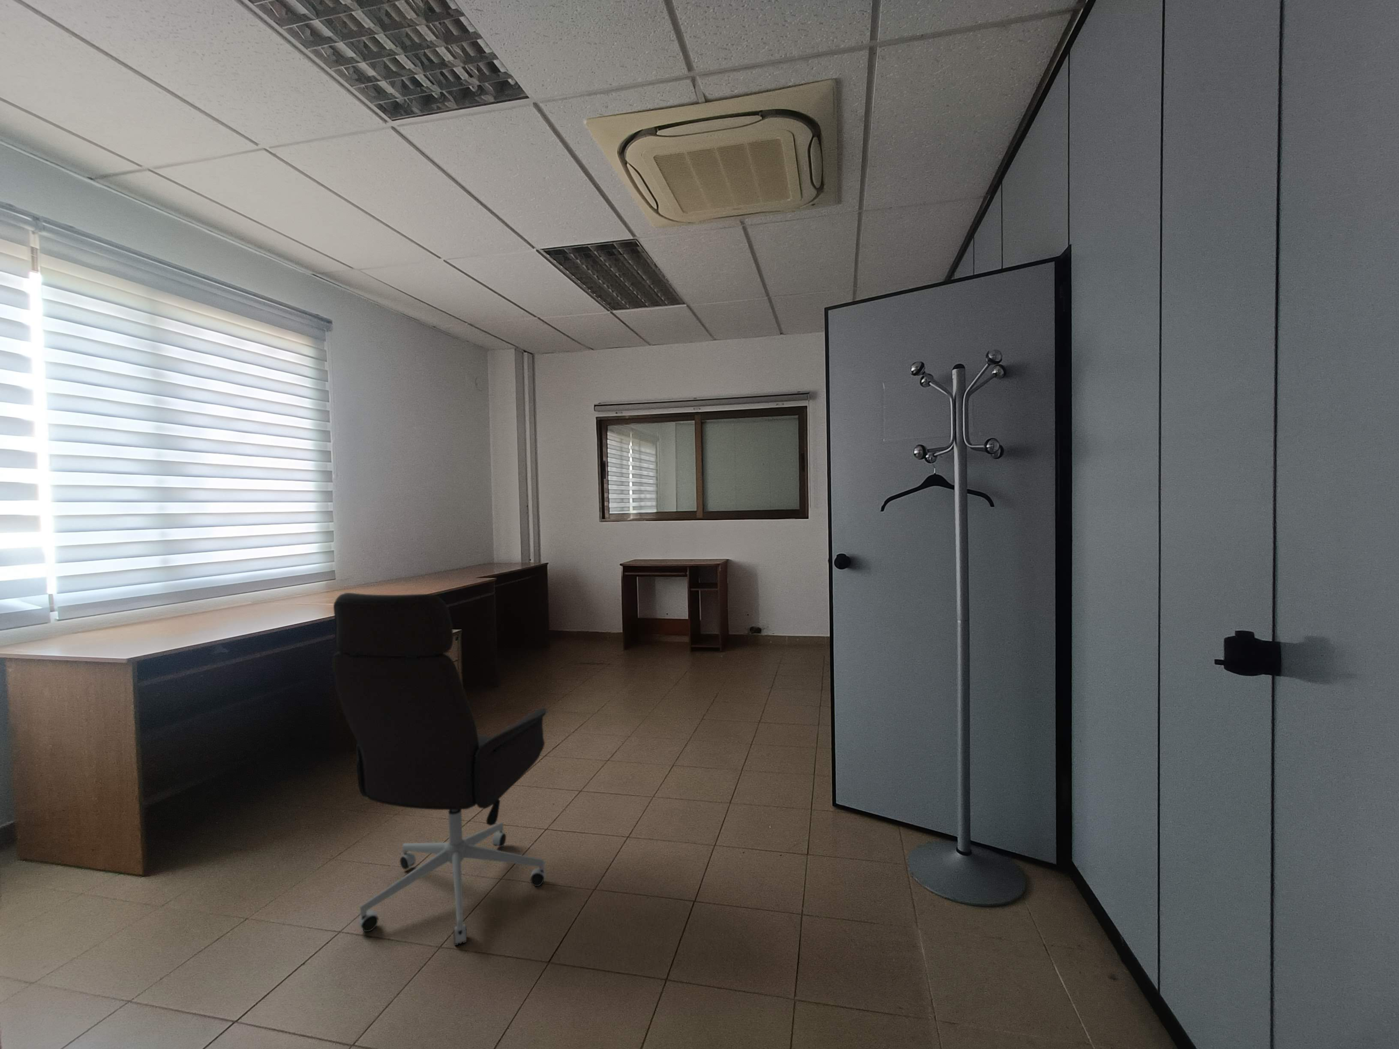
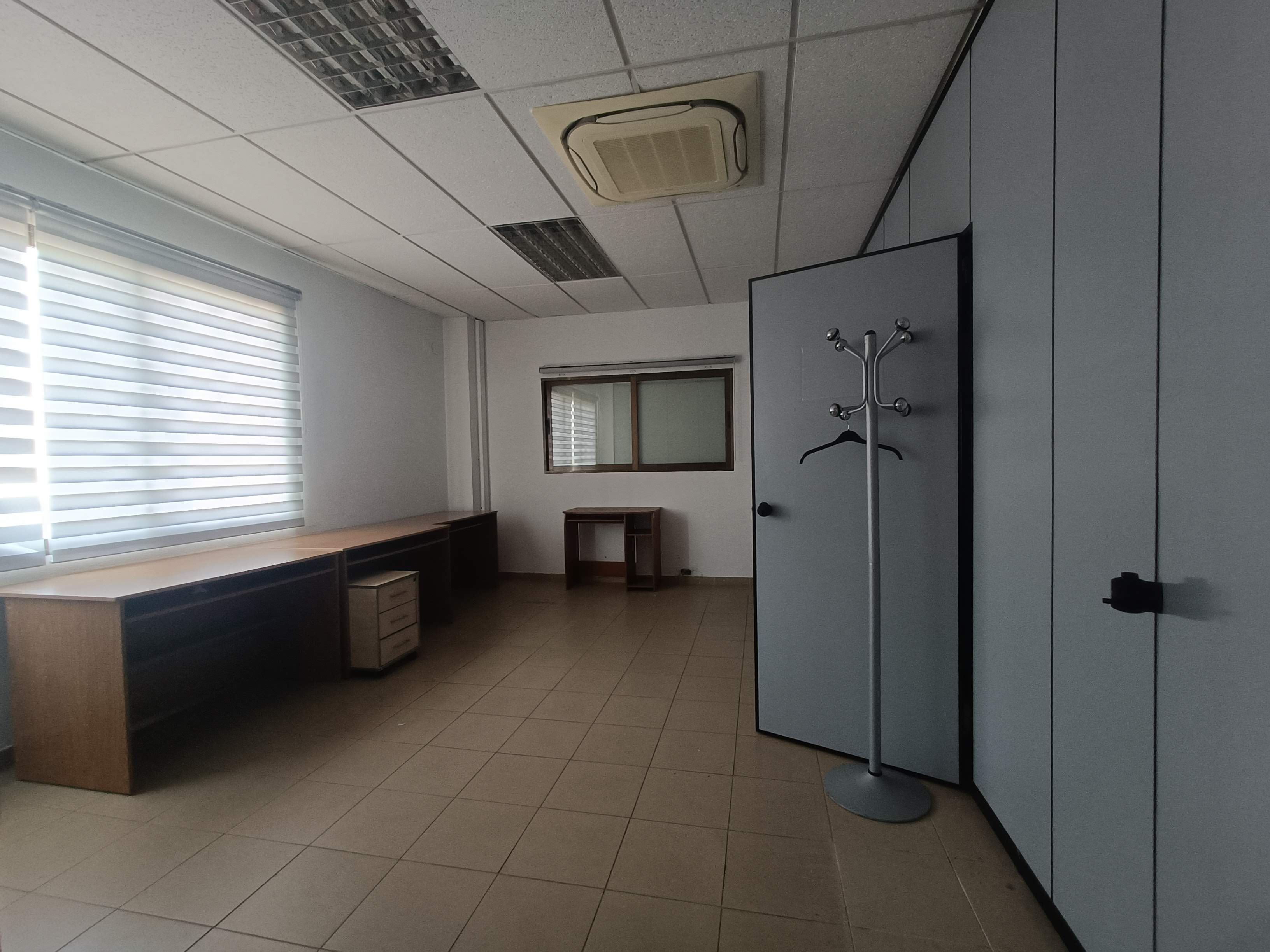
- office chair [333,592,547,945]
